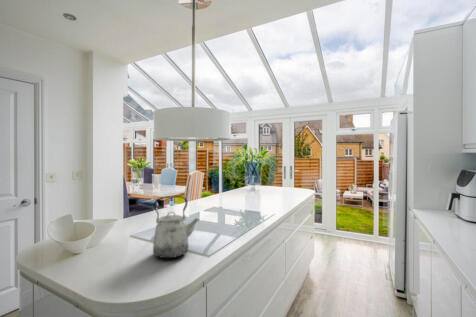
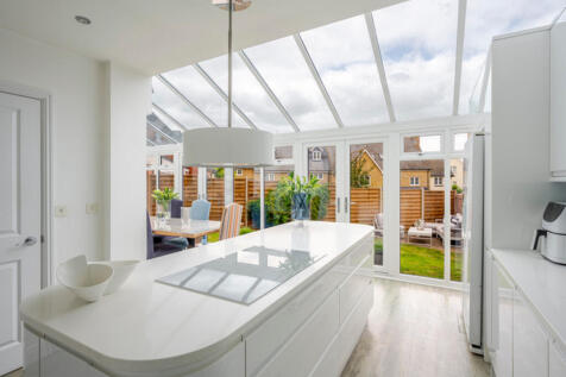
- kettle [152,195,200,259]
